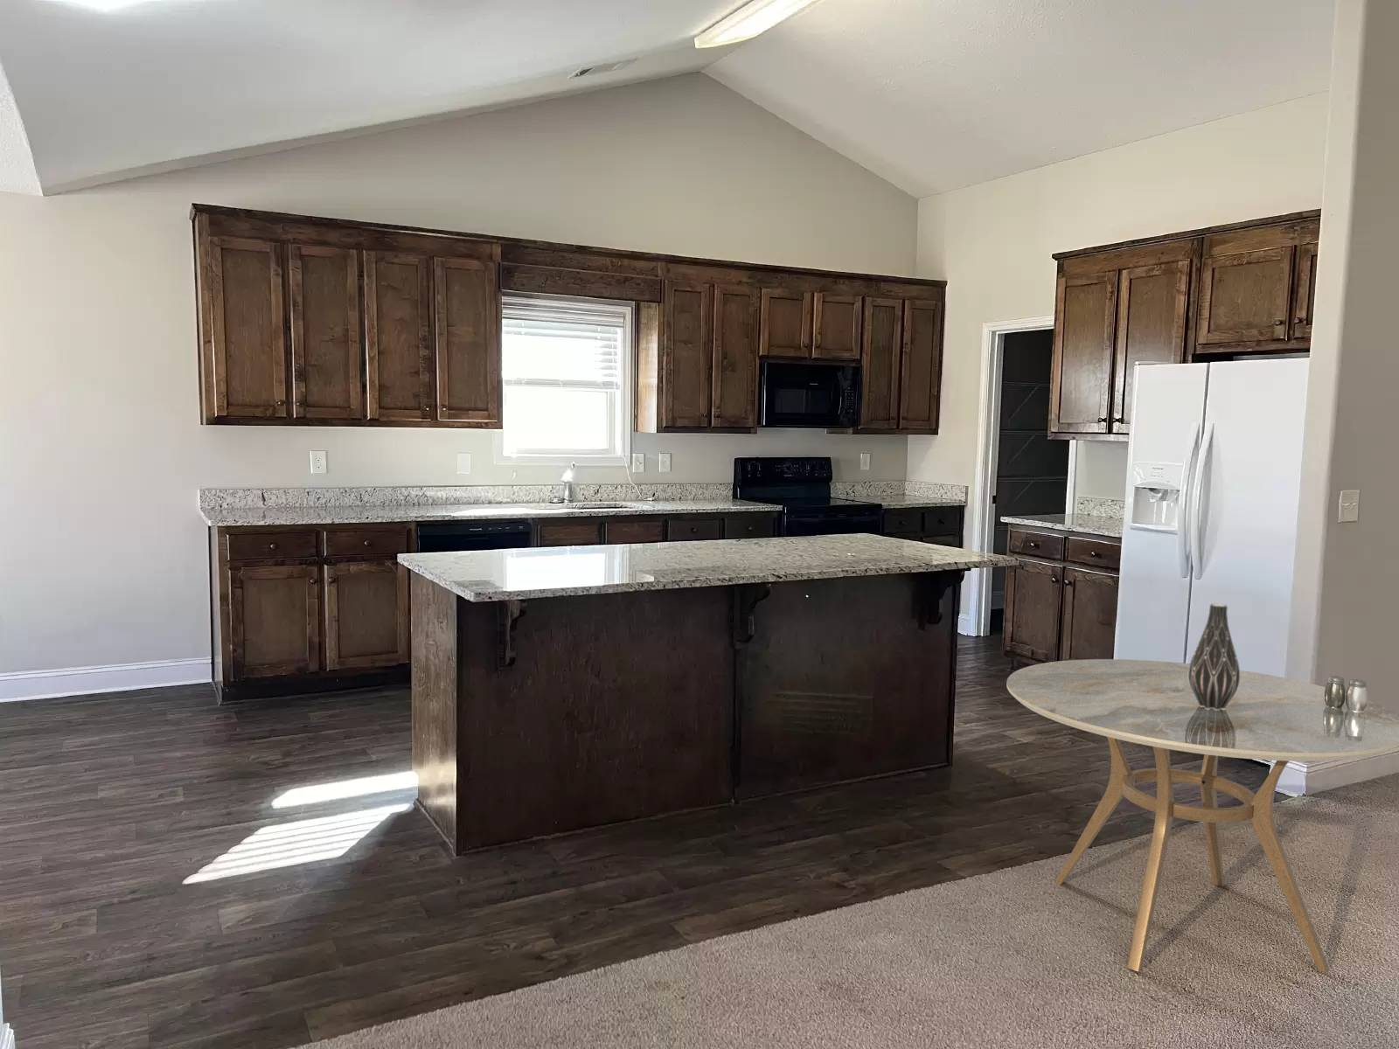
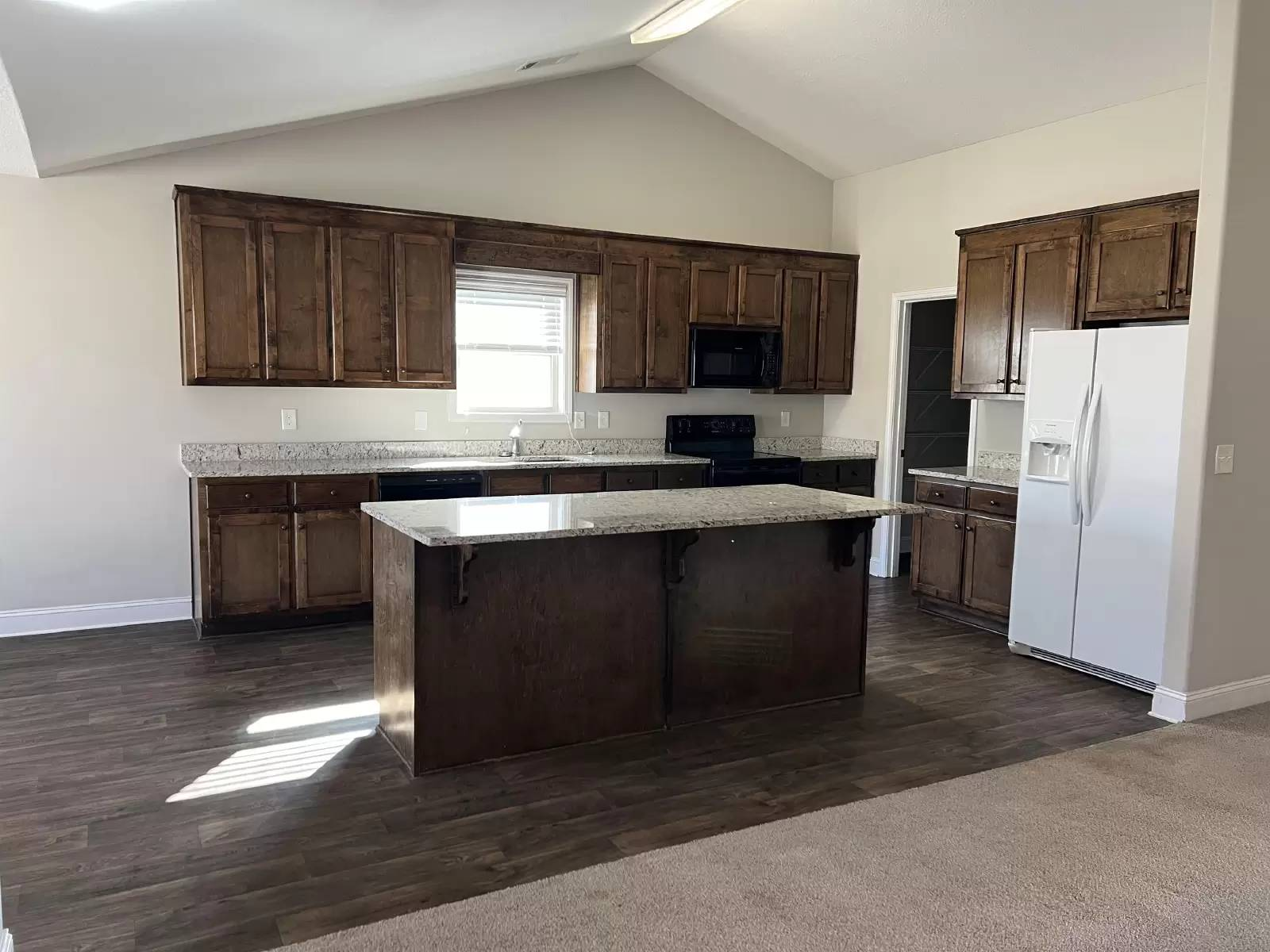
- salt and pepper shaker [1325,674,1368,713]
- dining table [1006,658,1399,974]
- vase [1189,603,1240,710]
